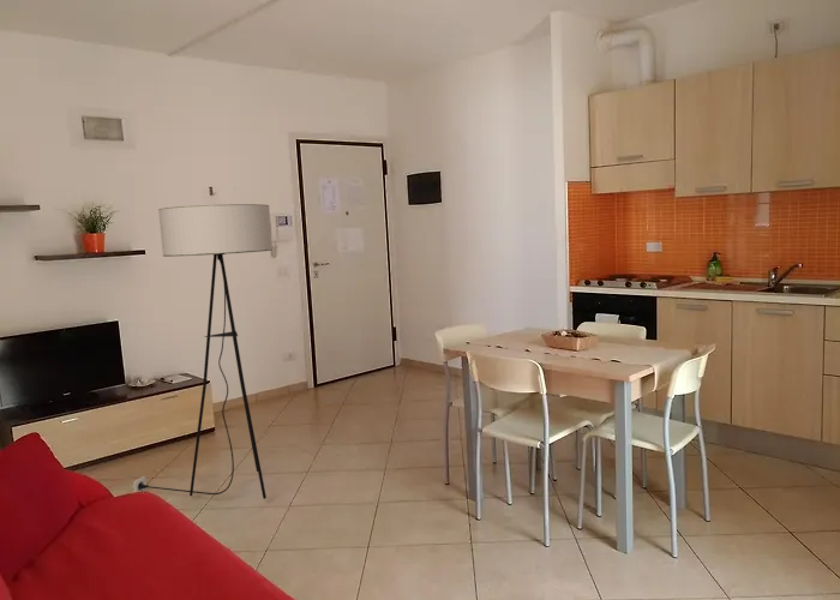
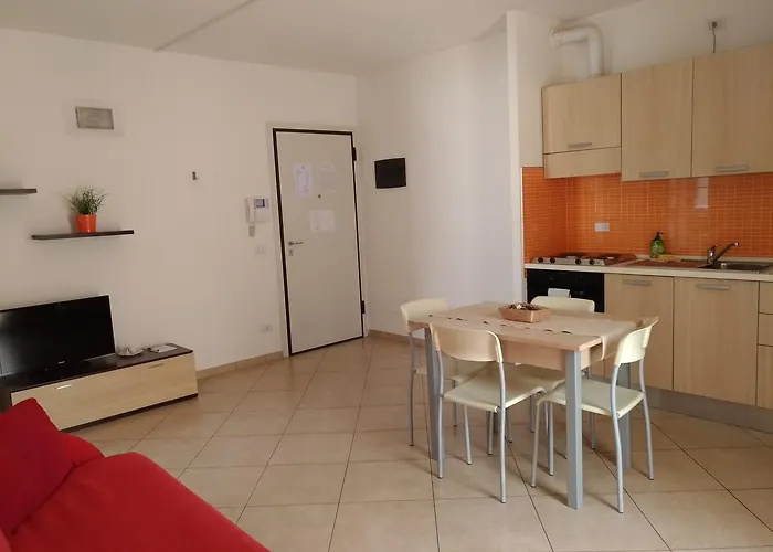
- floor lamp [130,203,274,500]
